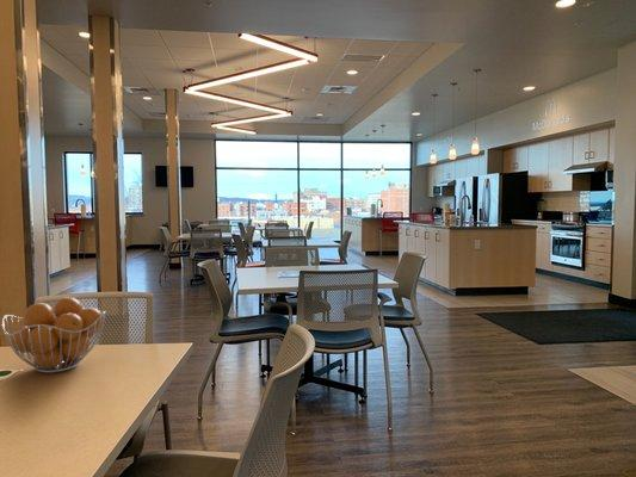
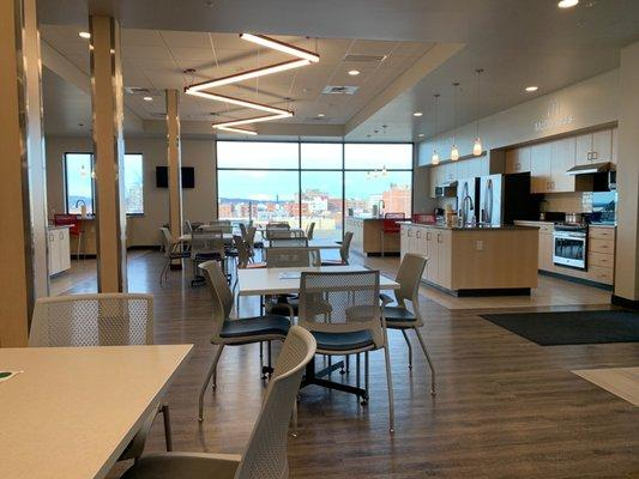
- fruit basket [1,296,107,374]
